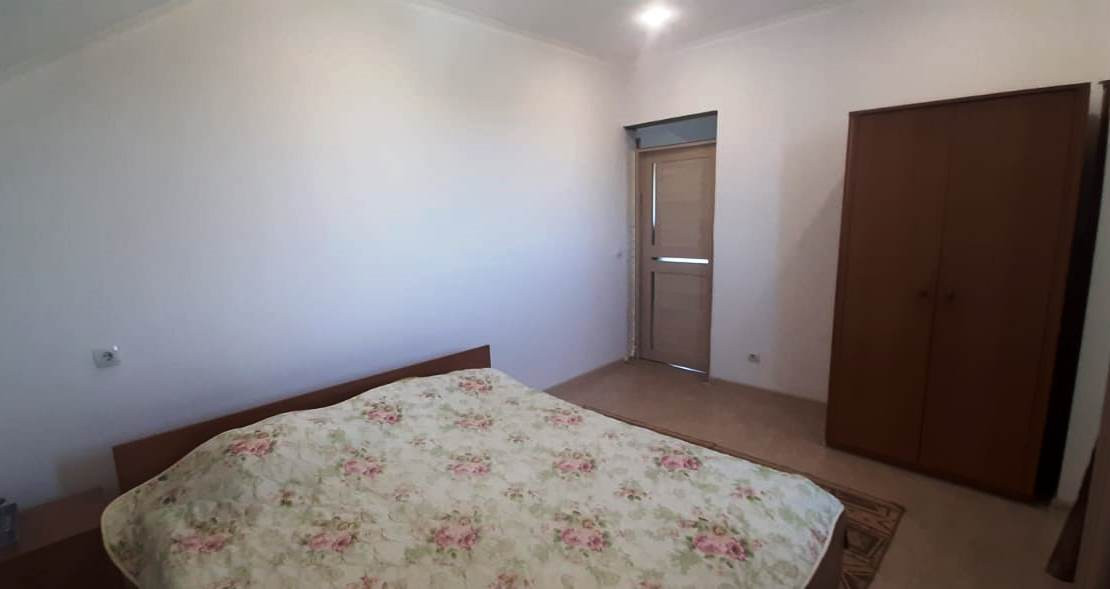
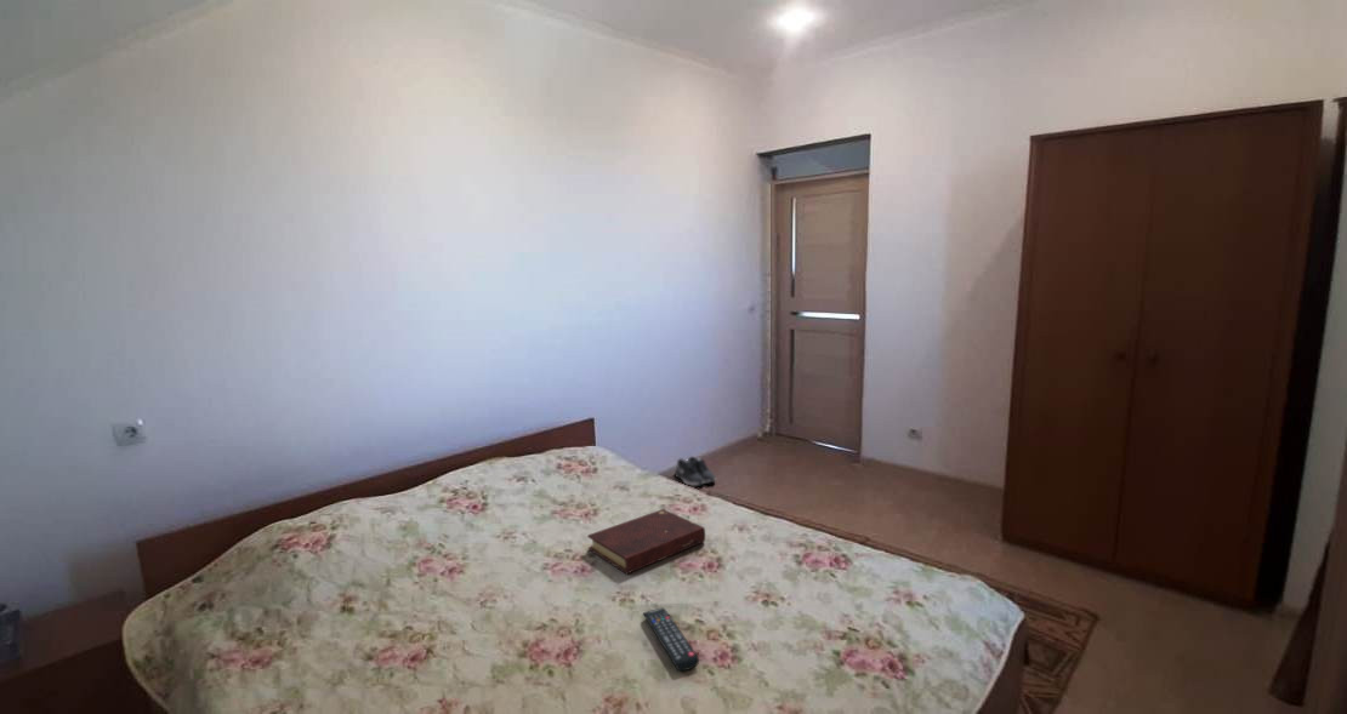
+ sneaker [674,456,717,487]
+ remote control [642,606,700,673]
+ book [586,508,706,576]
